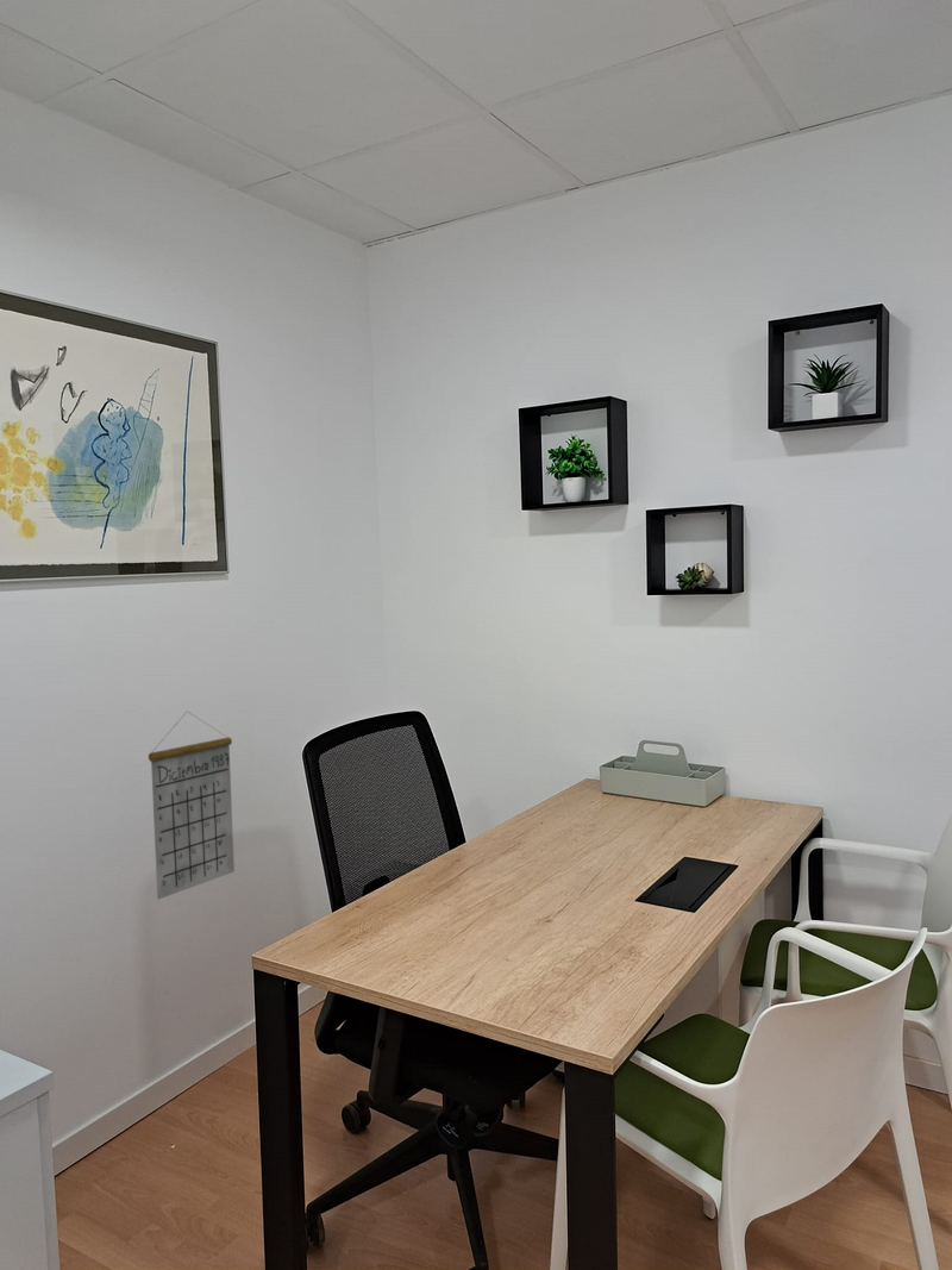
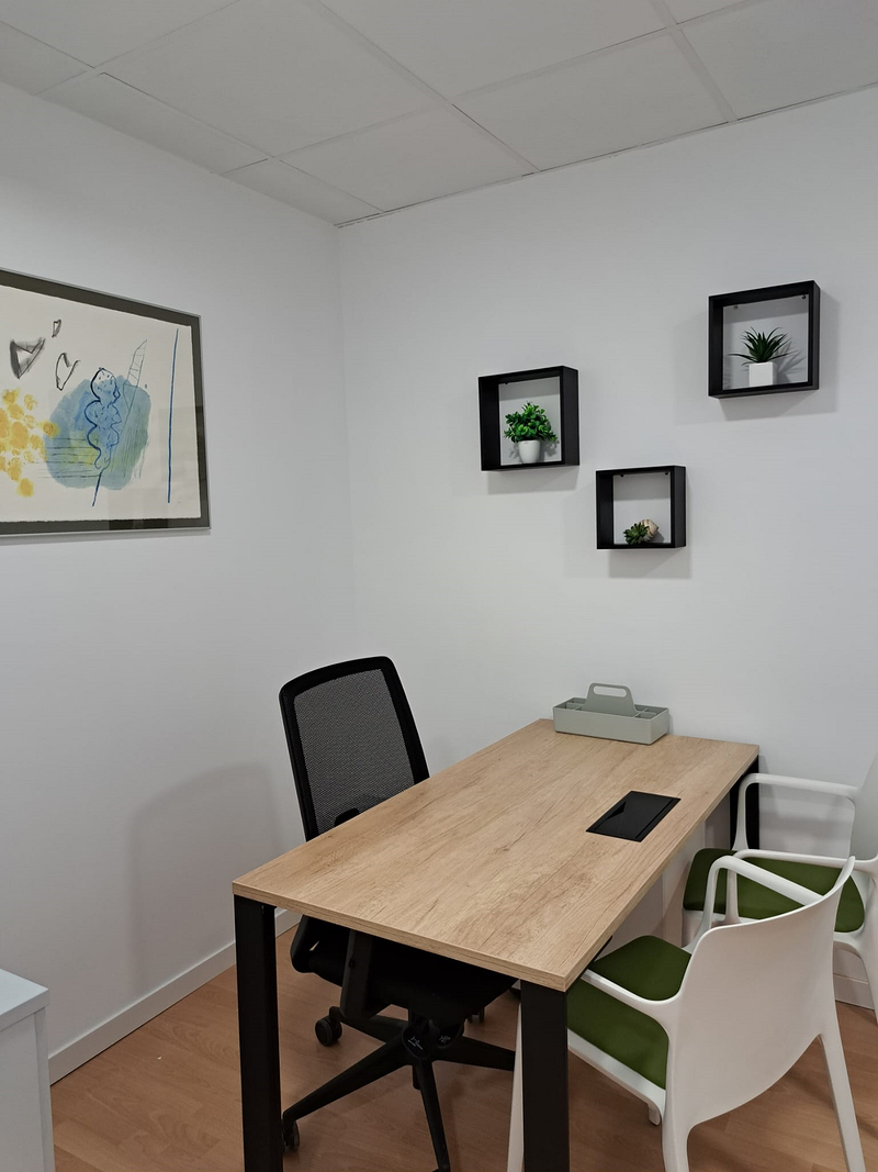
- calendar [148,711,236,901]
